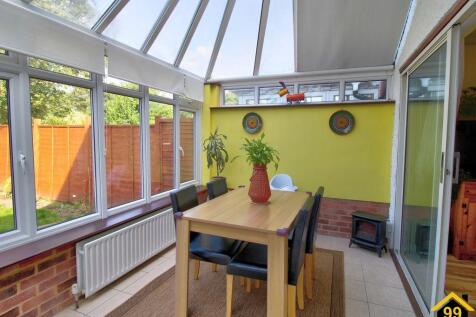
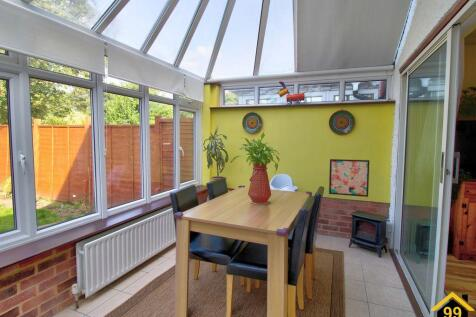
+ wall art [328,158,370,198]
